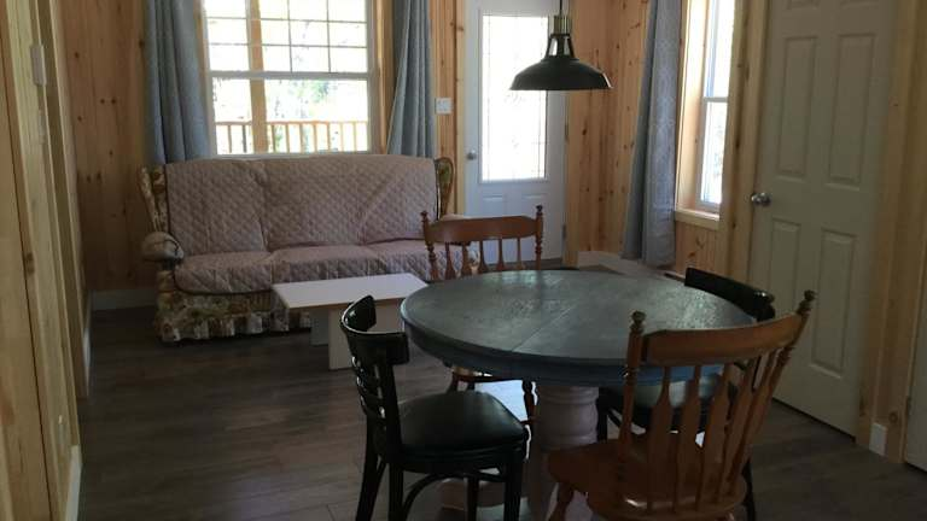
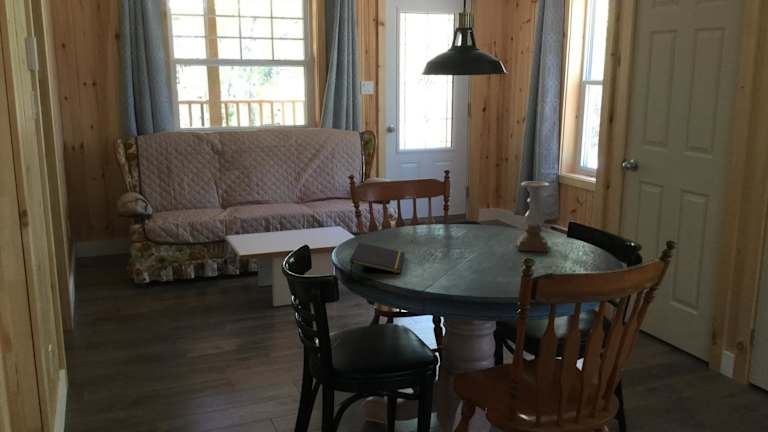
+ notepad [348,242,406,275]
+ candle holder [516,181,551,253]
